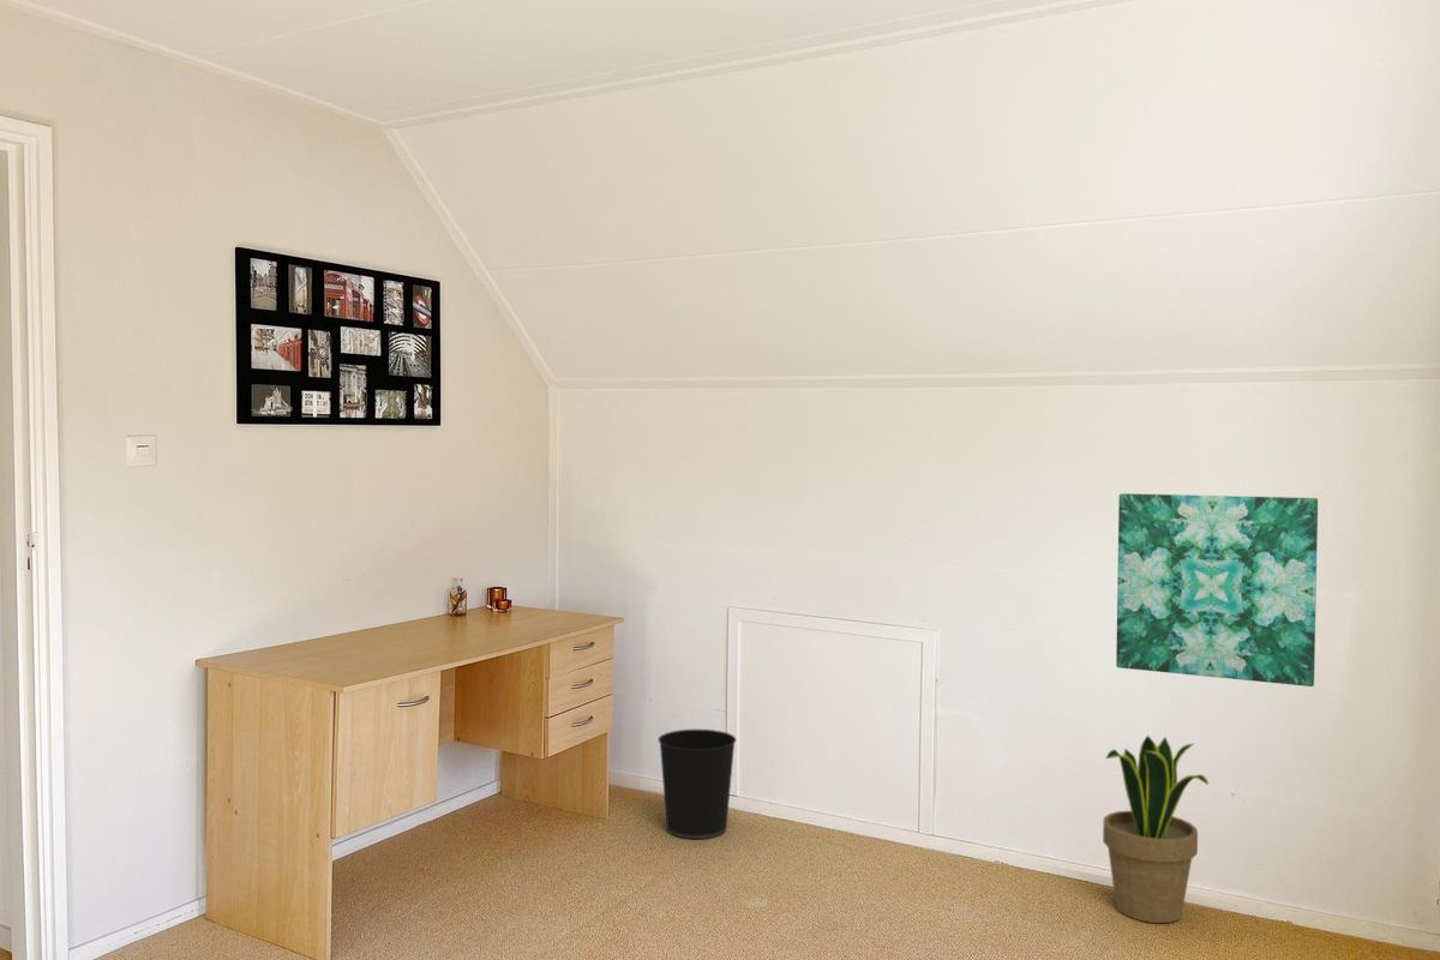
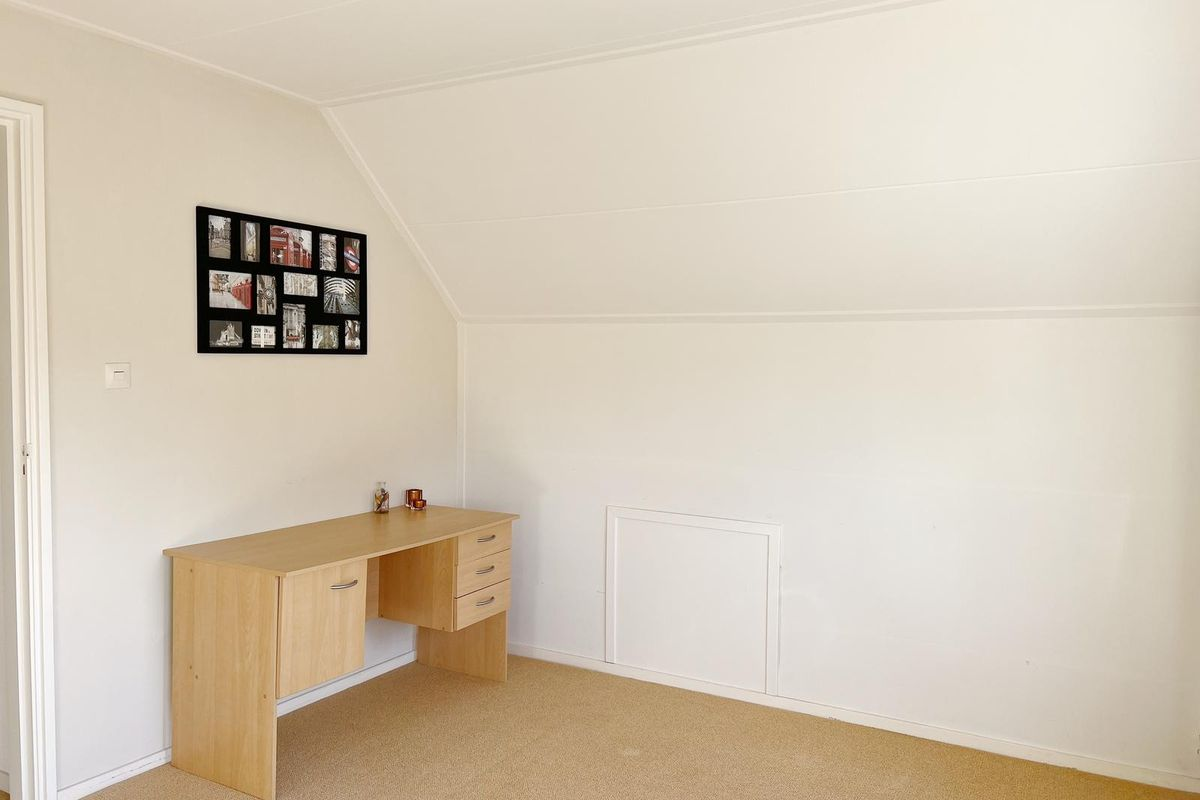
- wall art [1115,492,1319,688]
- potted plant [1102,734,1210,924]
- wastebasket [656,728,738,840]
